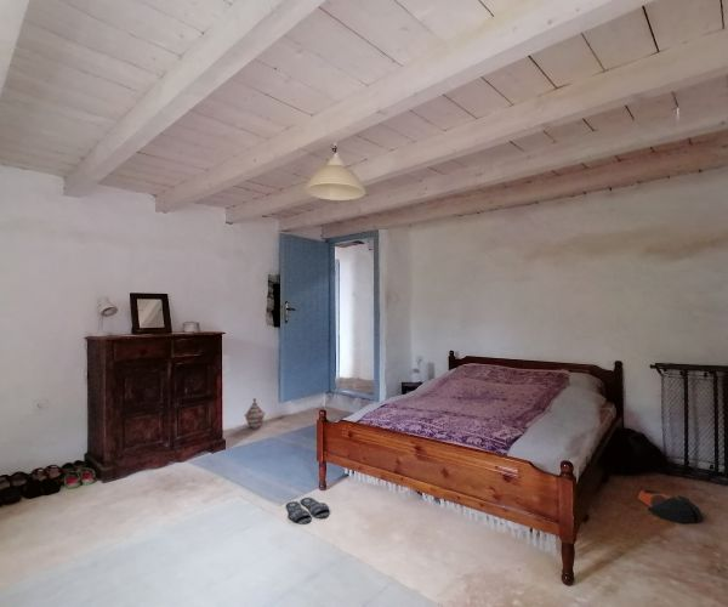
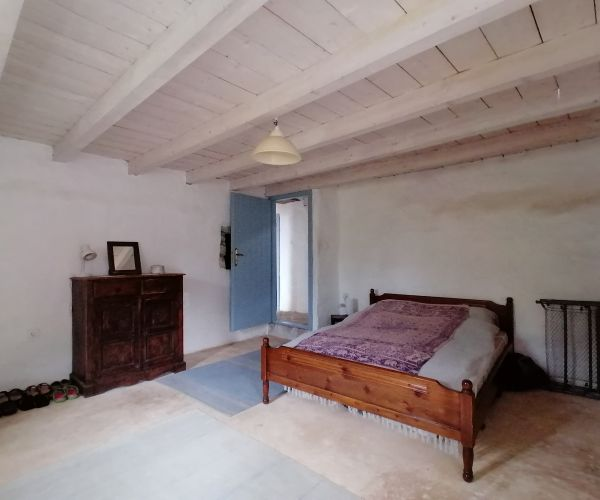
- bag [637,489,705,524]
- slippers [285,497,331,526]
- woven basket [243,397,266,430]
